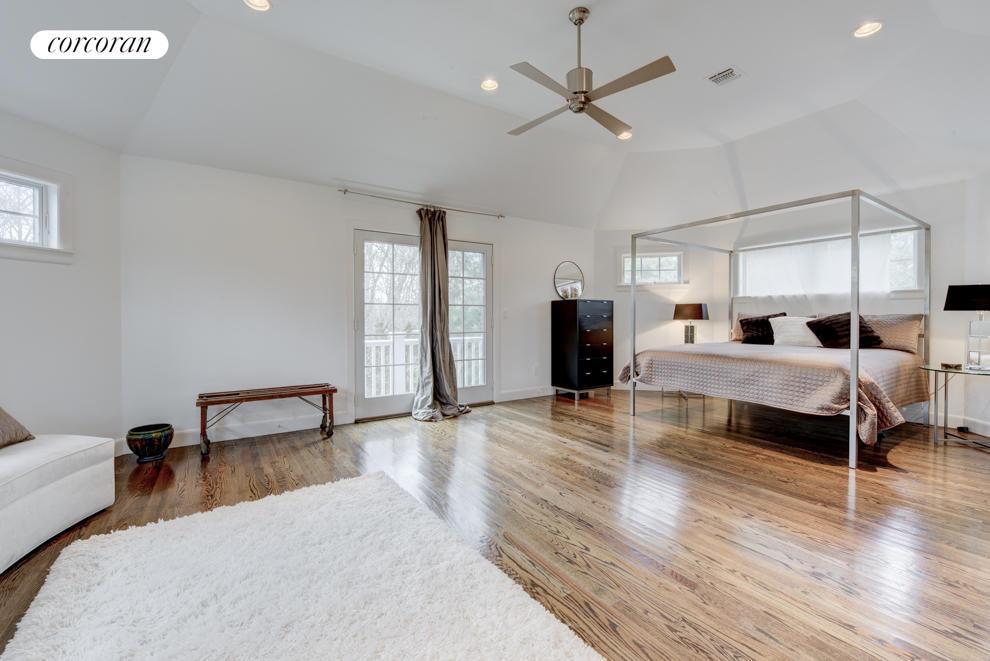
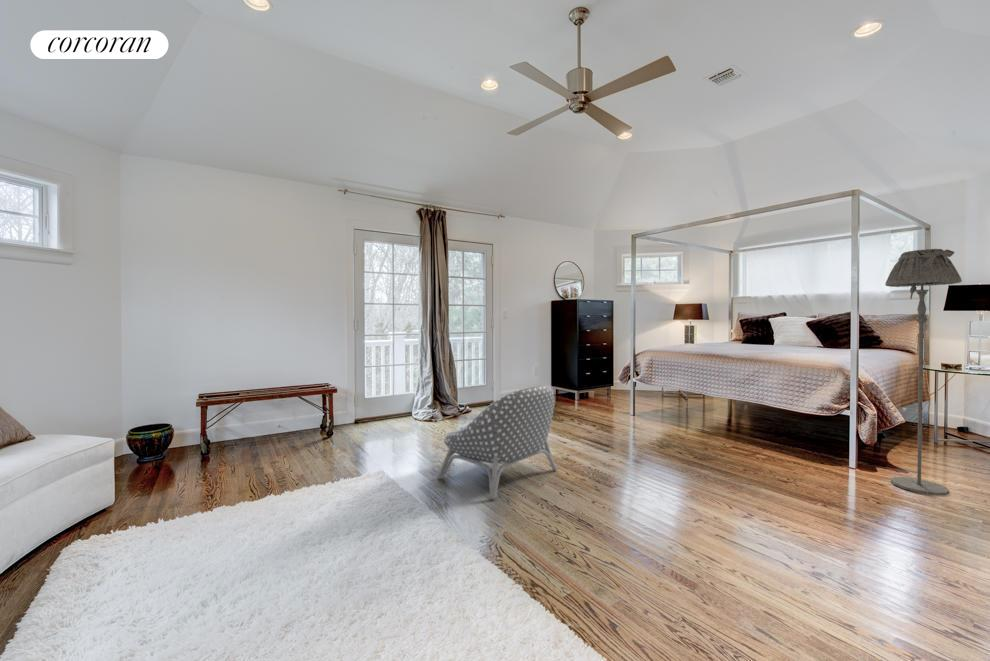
+ armchair [436,385,558,500]
+ floor lamp [884,248,963,496]
